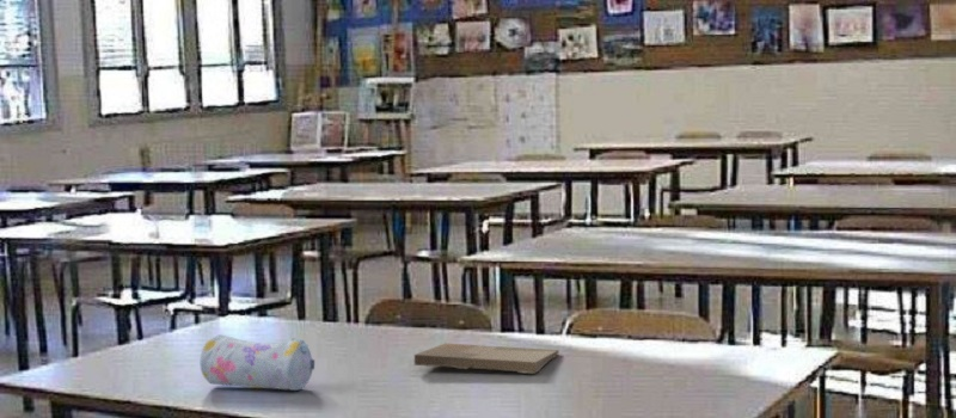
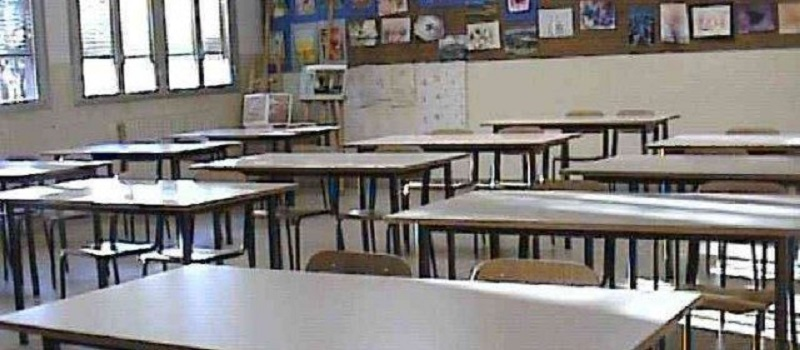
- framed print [413,342,560,375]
- pencil case [198,333,315,392]
